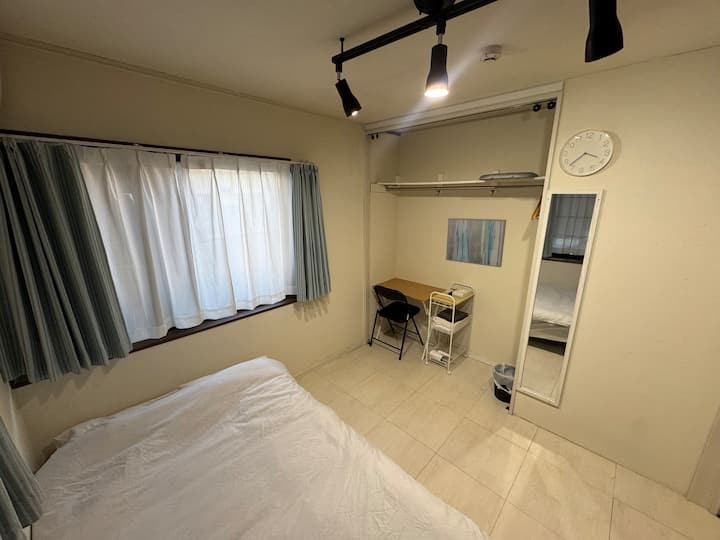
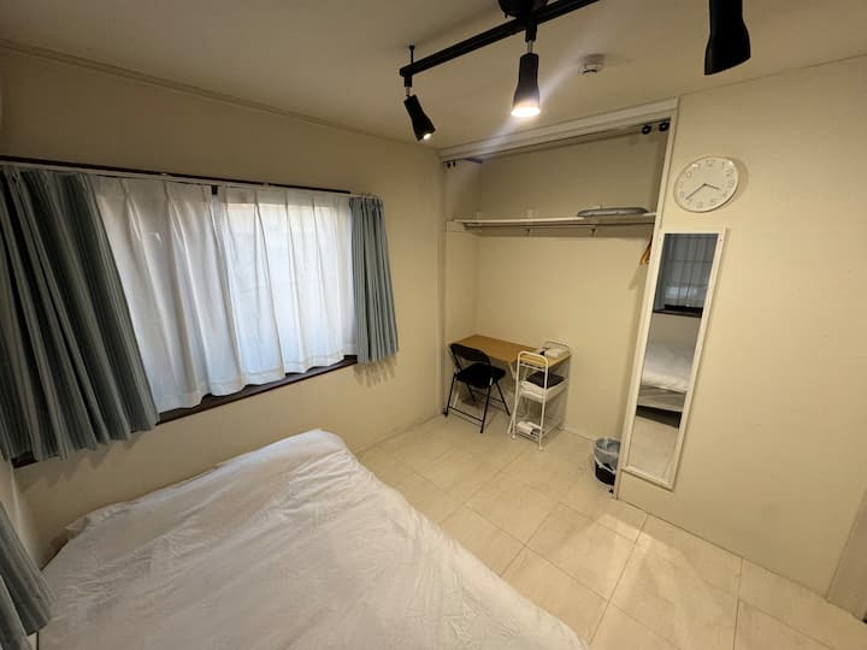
- wall art [445,217,507,268]
